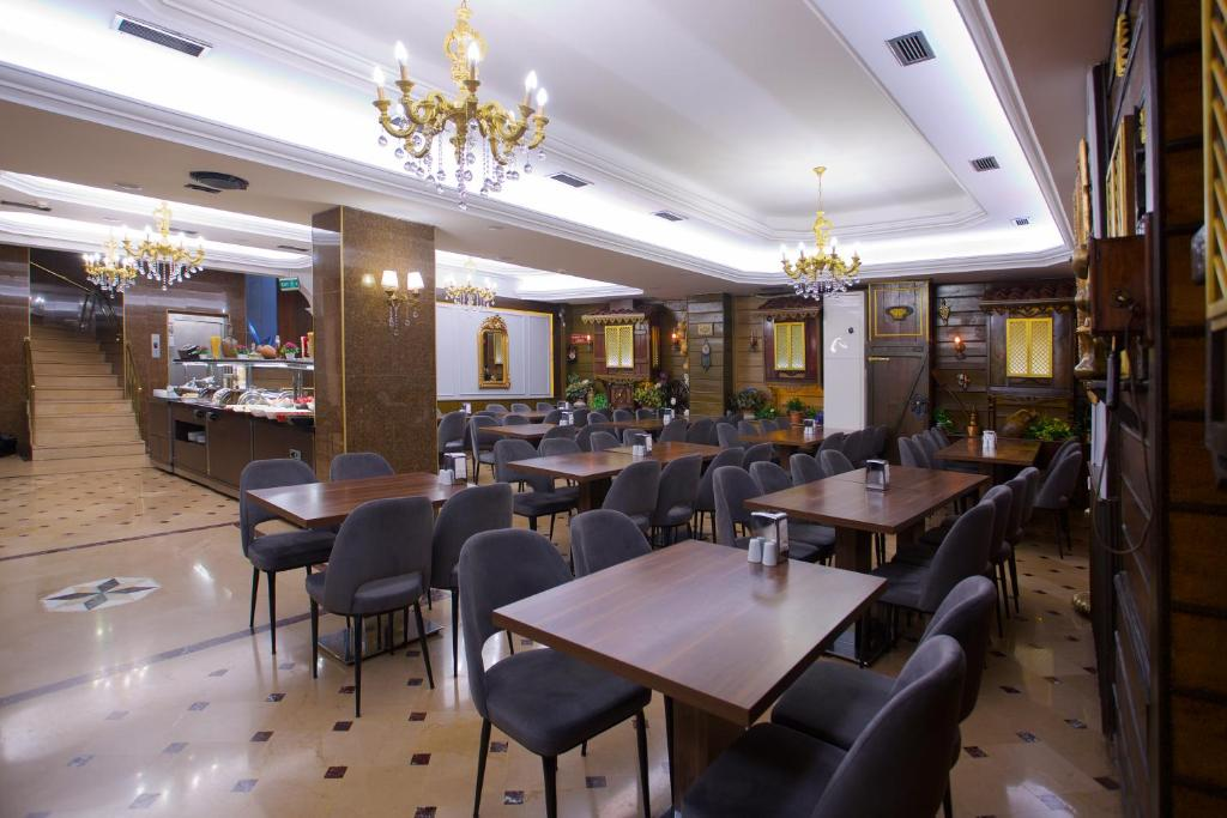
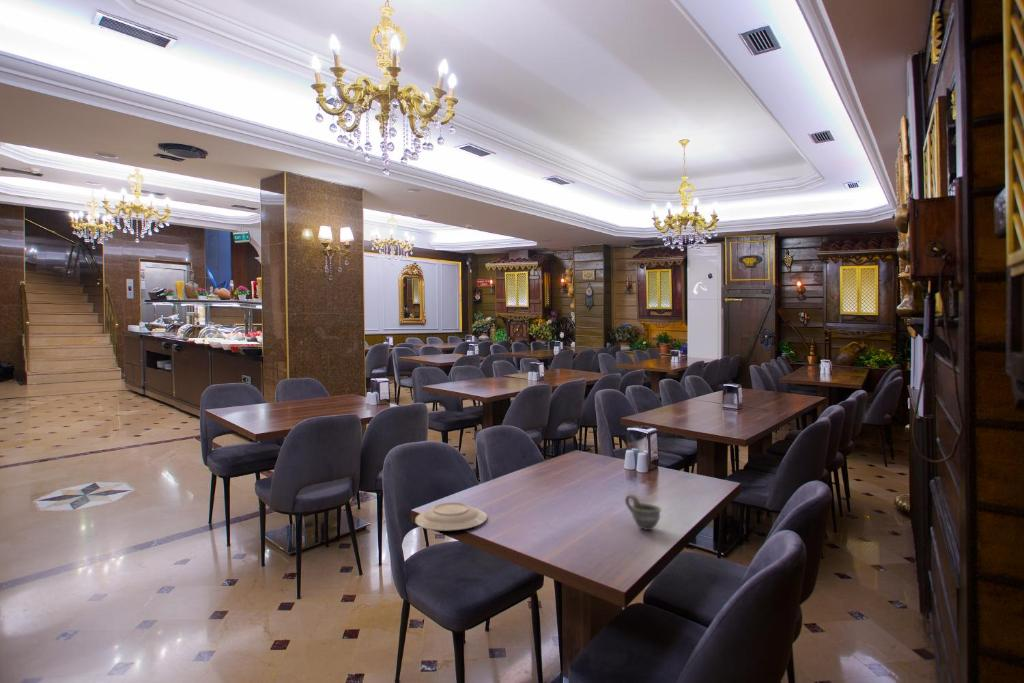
+ cup [624,493,662,531]
+ plate [414,501,488,532]
